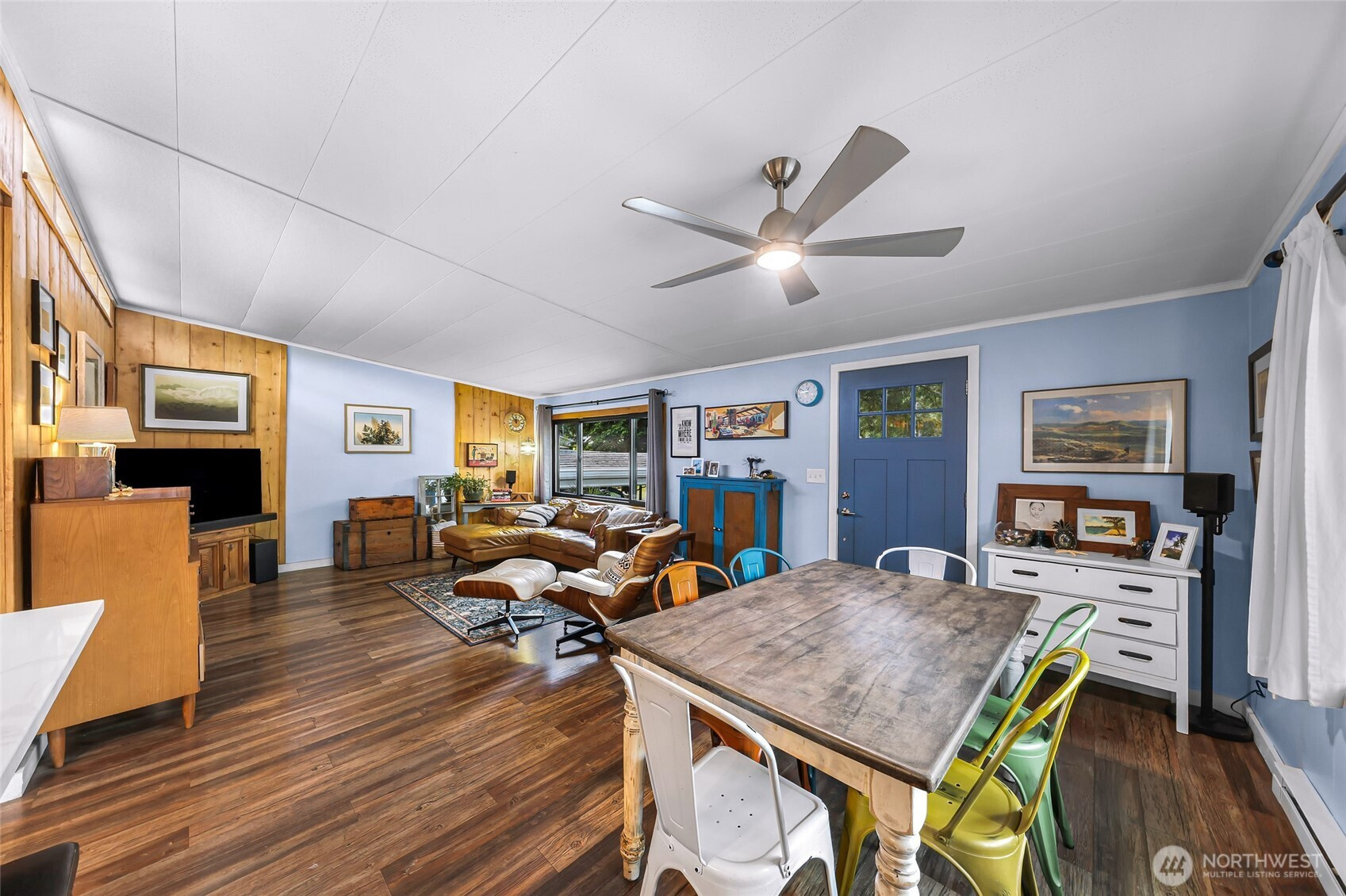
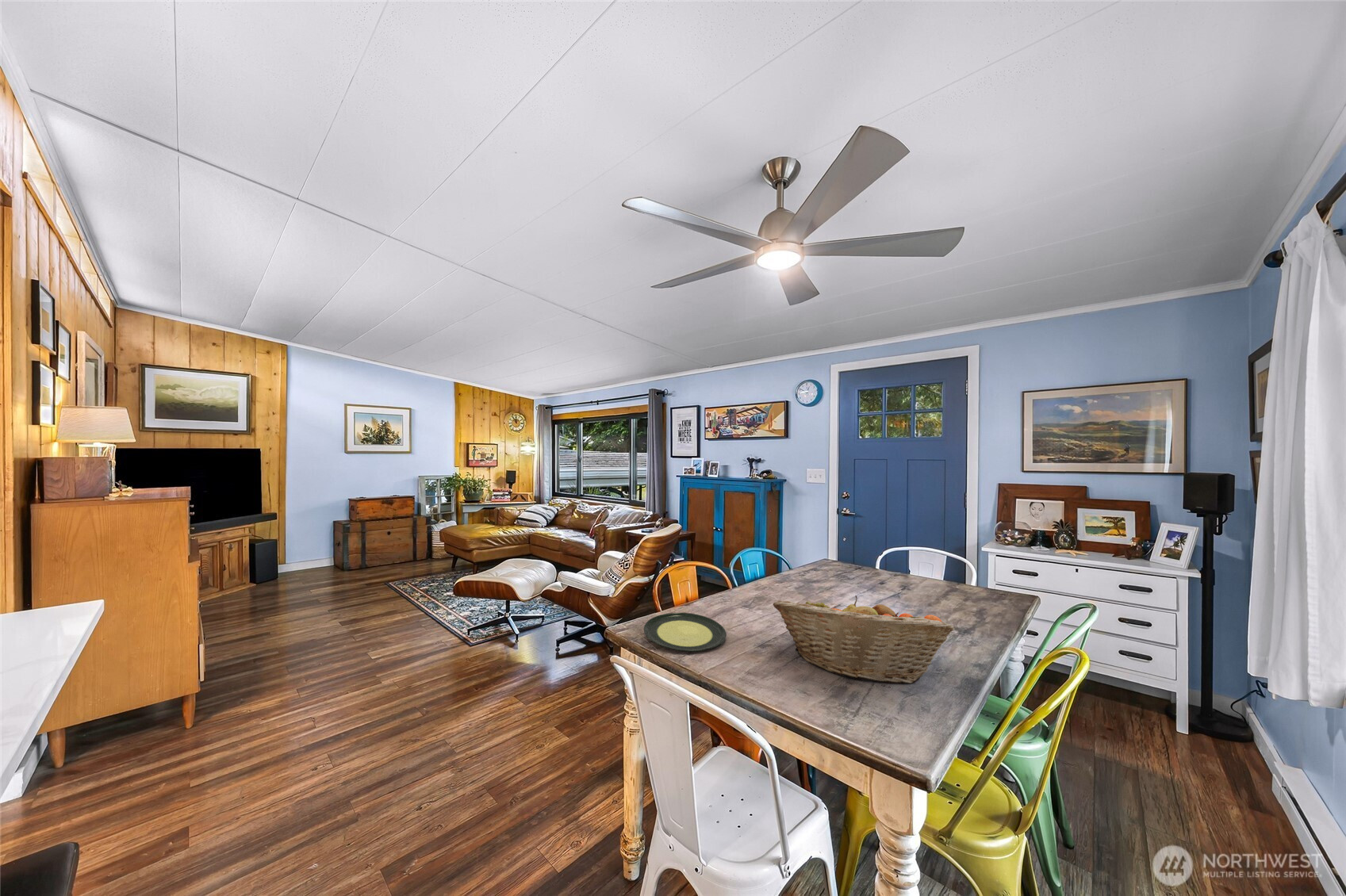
+ fruit basket [773,595,954,684]
+ plate [643,612,727,653]
